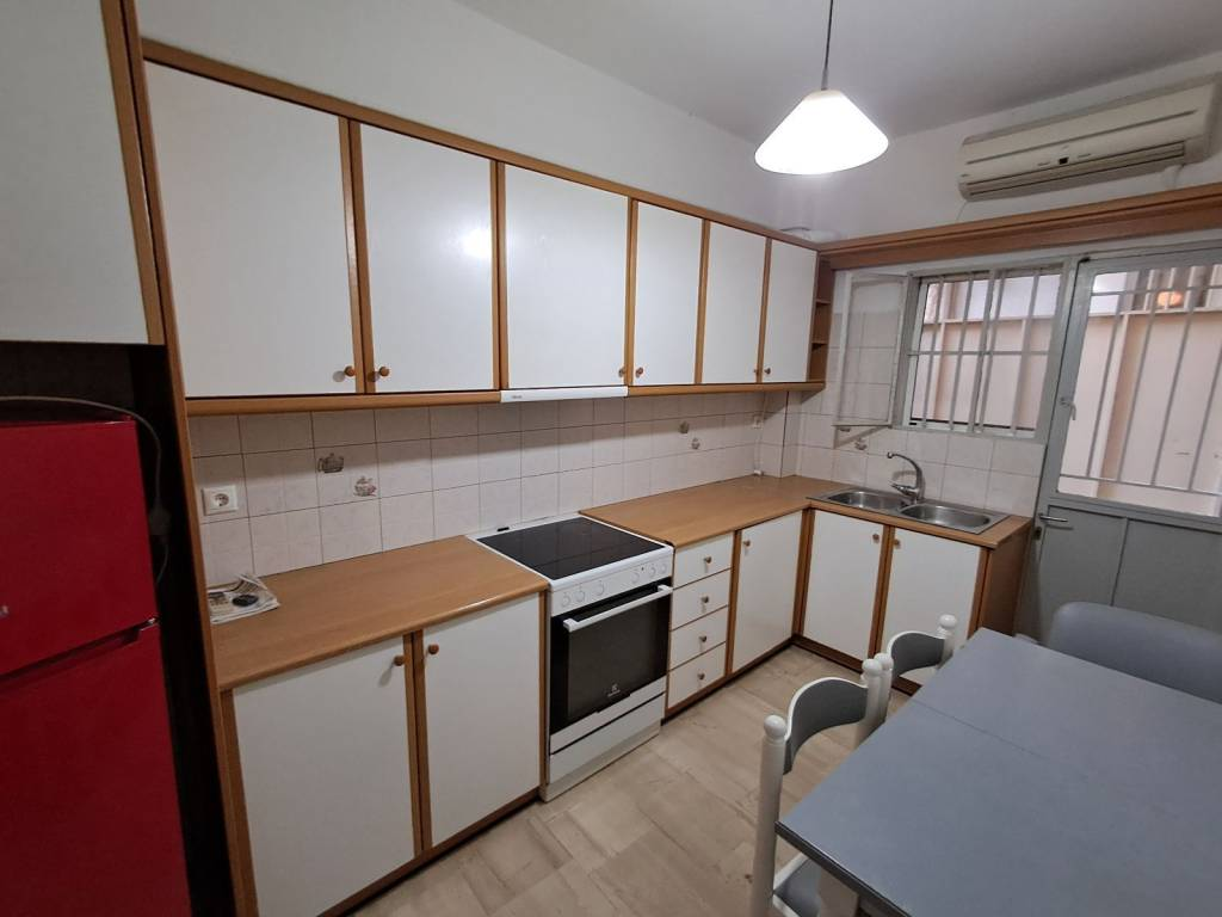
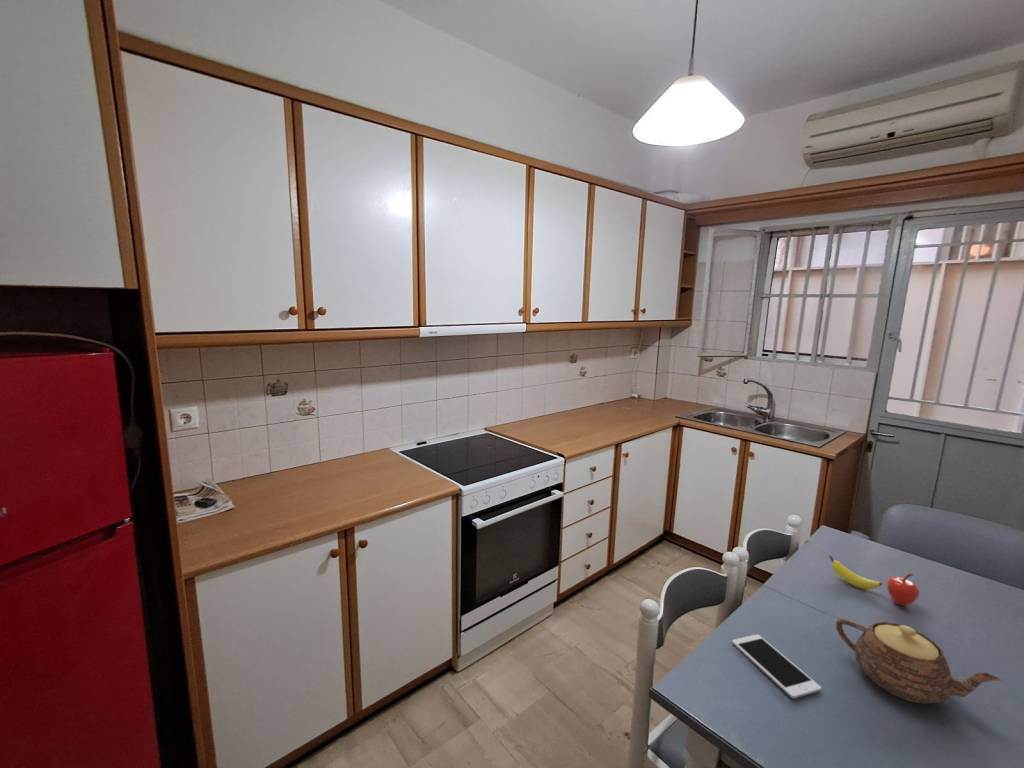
+ cell phone [731,634,823,699]
+ teapot [835,617,1002,705]
+ fruit [828,554,921,607]
